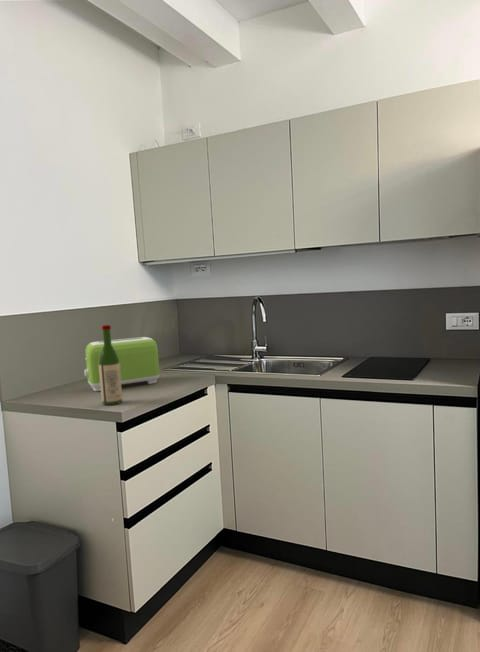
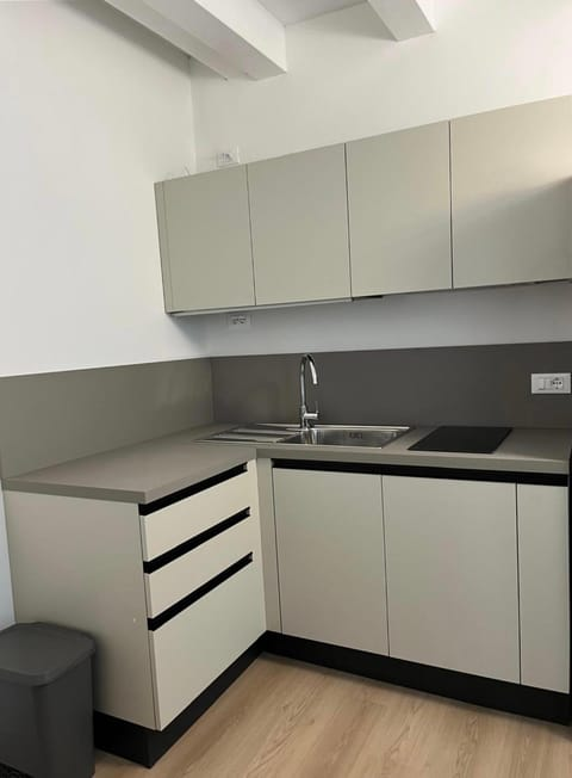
- toaster [83,336,160,392]
- wine bottle [99,324,123,406]
